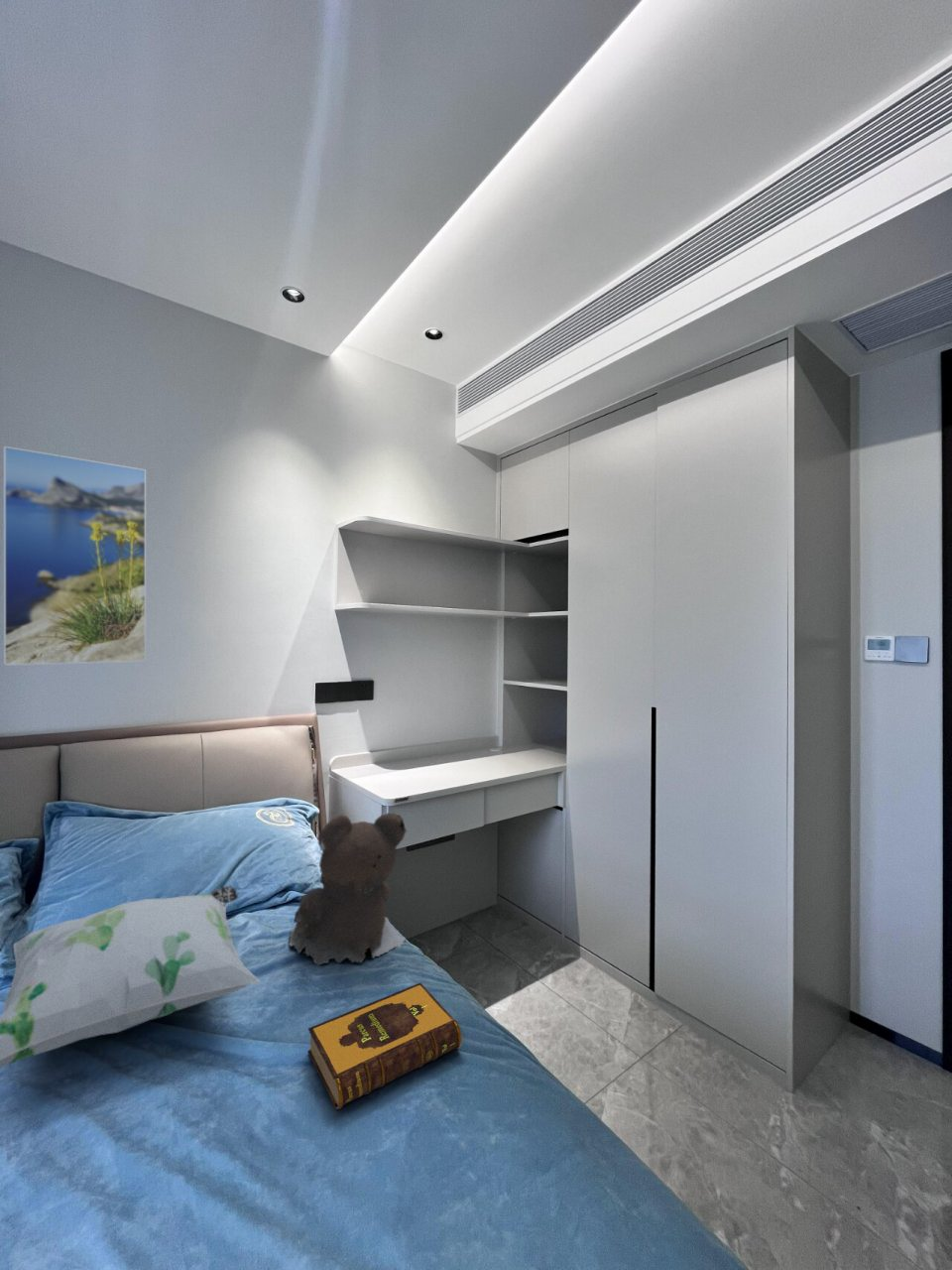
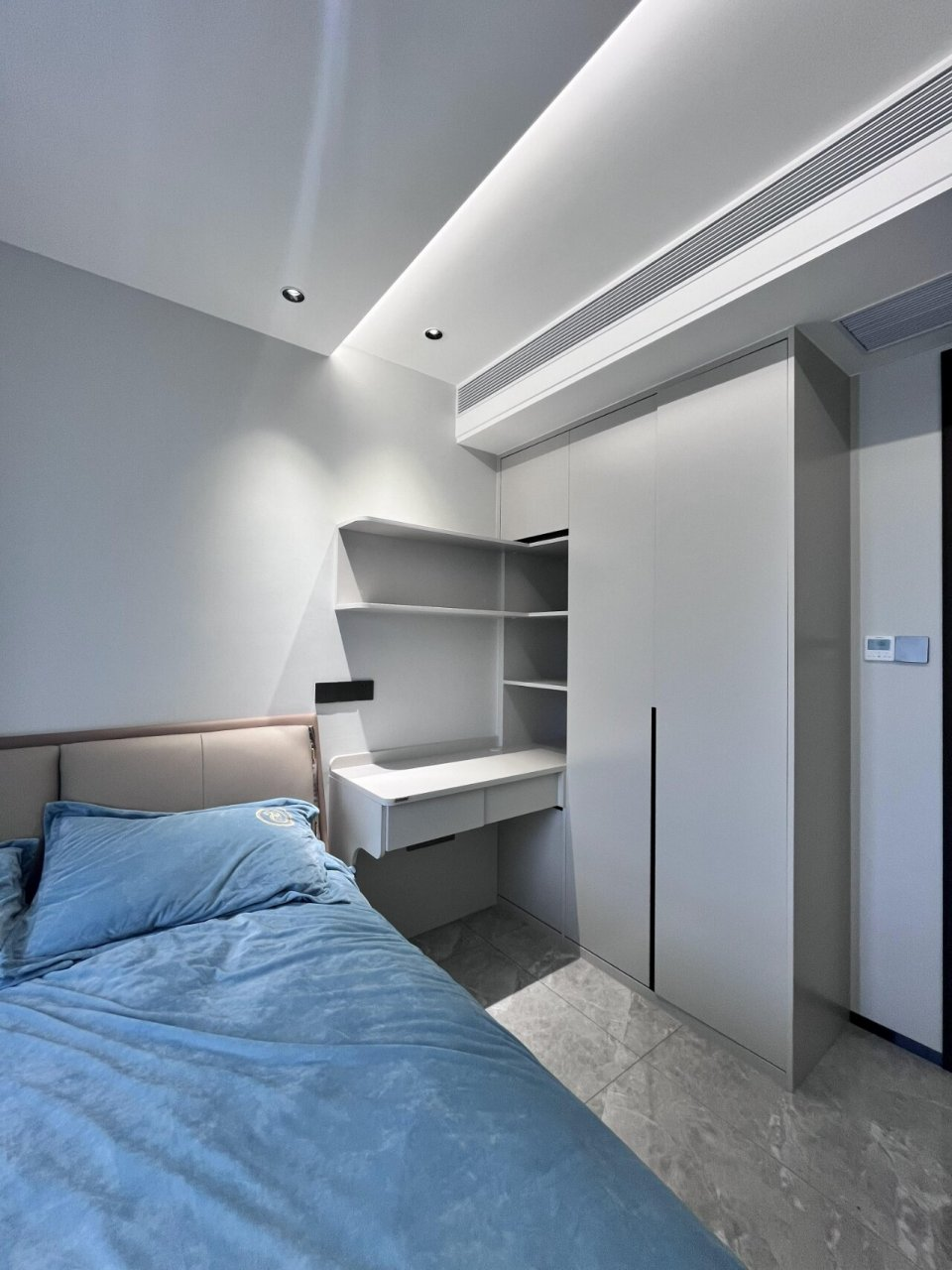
- teddy bear [288,812,408,966]
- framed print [3,445,147,667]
- hardback book [307,982,463,1110]
- decorative pillow [0,885,261,1069]
